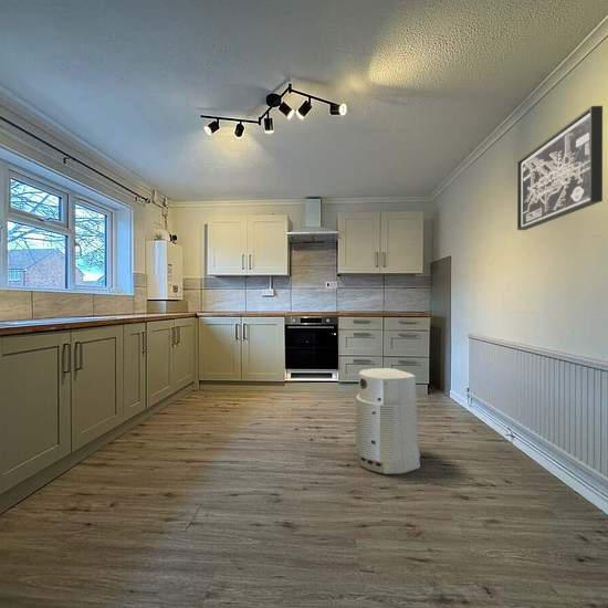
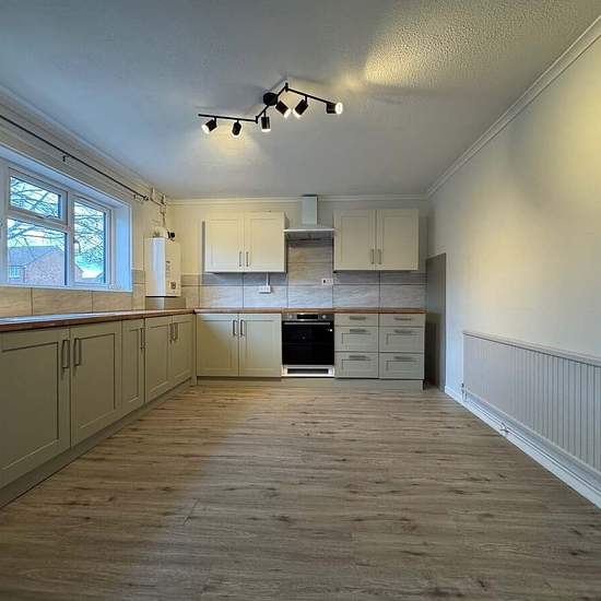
- air purifier [355,367,421,475]
- wall art [516,105,604,231]
